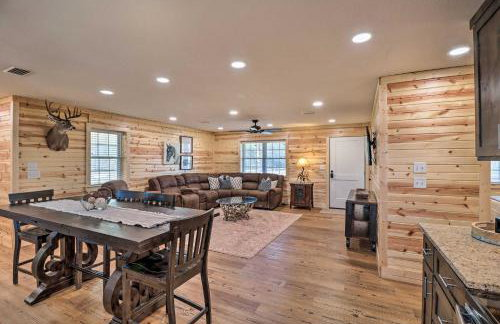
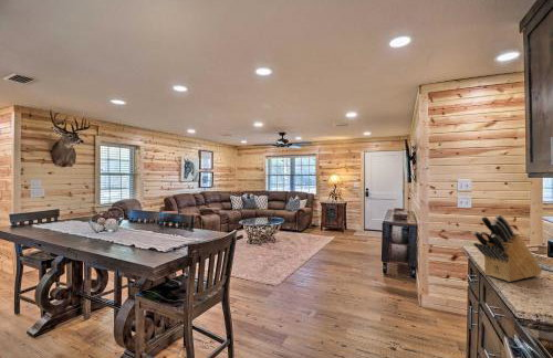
+ knife block [472,214,543,283]
